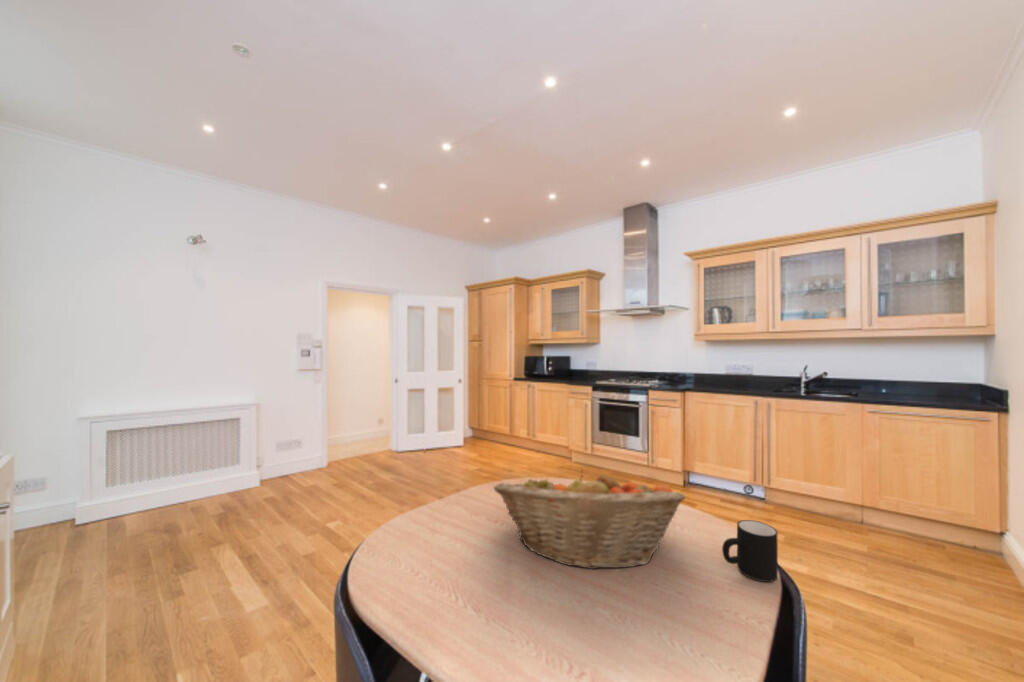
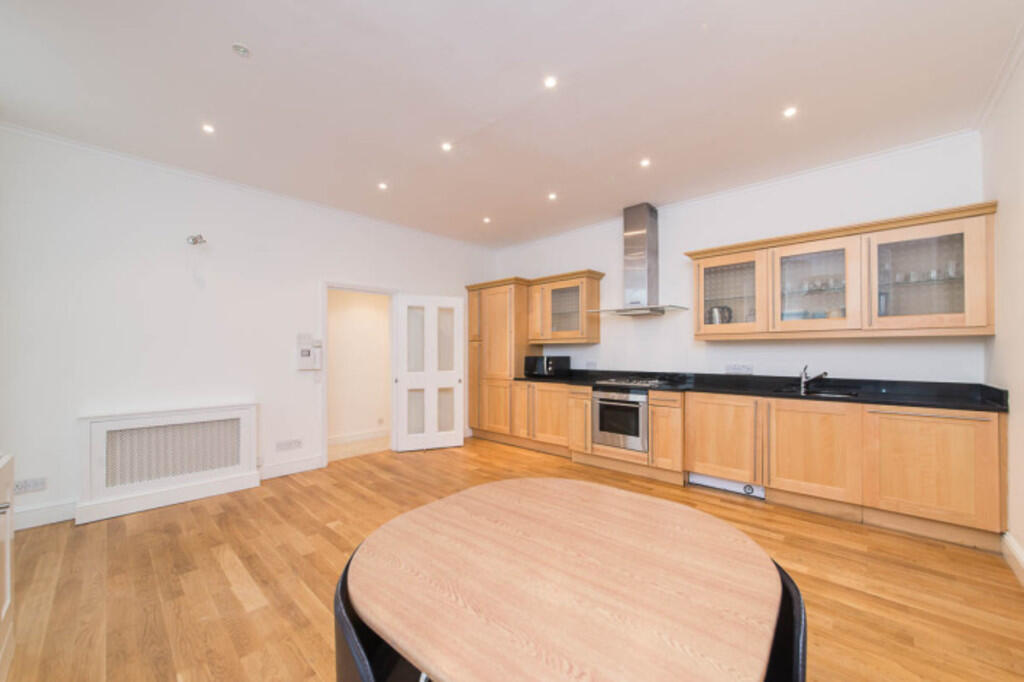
- fruit basket [493,468,686,570]
- mug [721,519,779,583]
